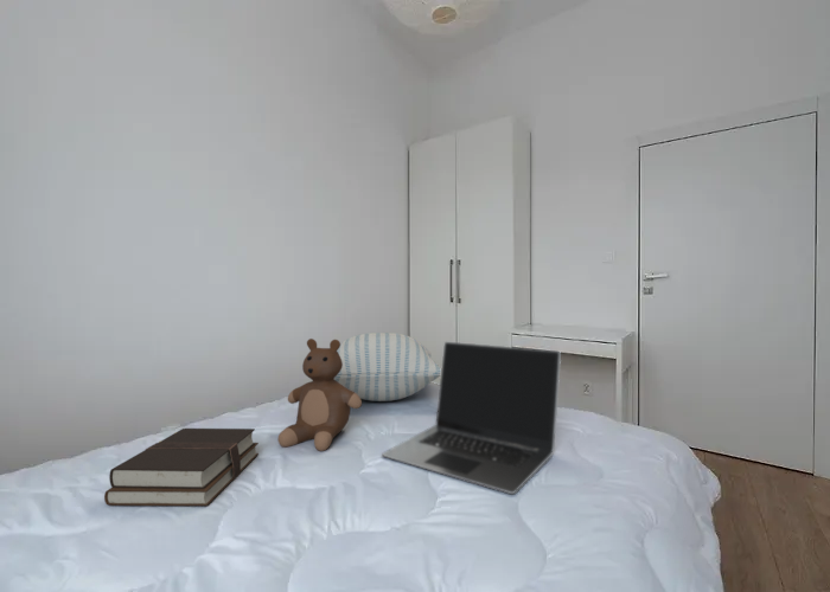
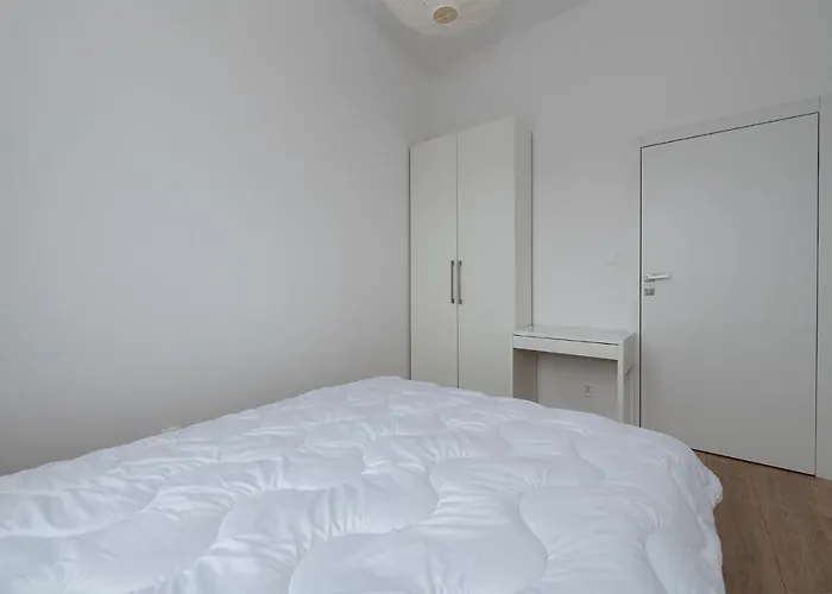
- laptop [381,341,562,495]
- bible [103,427,260,507]
- pillow [334,332,442,403]
- teddy bear [276,337,363,452]
